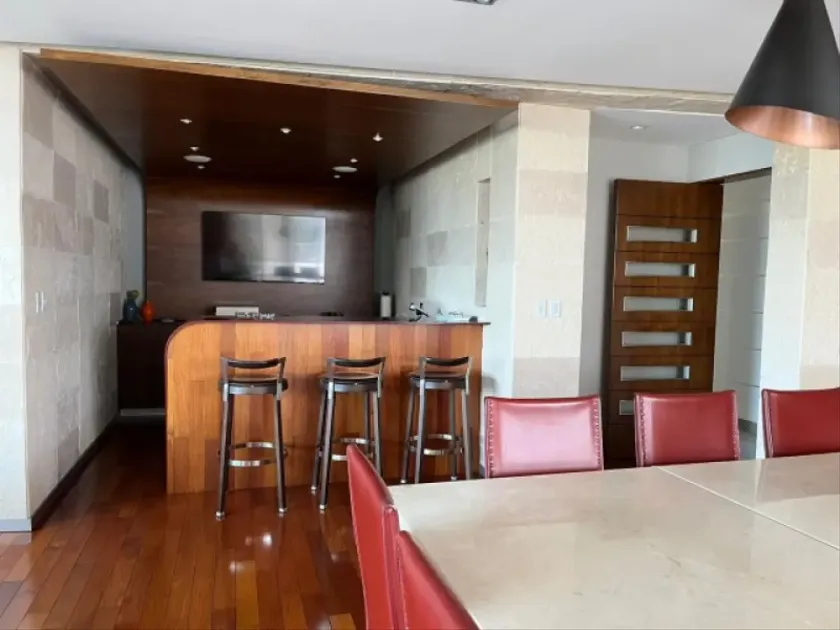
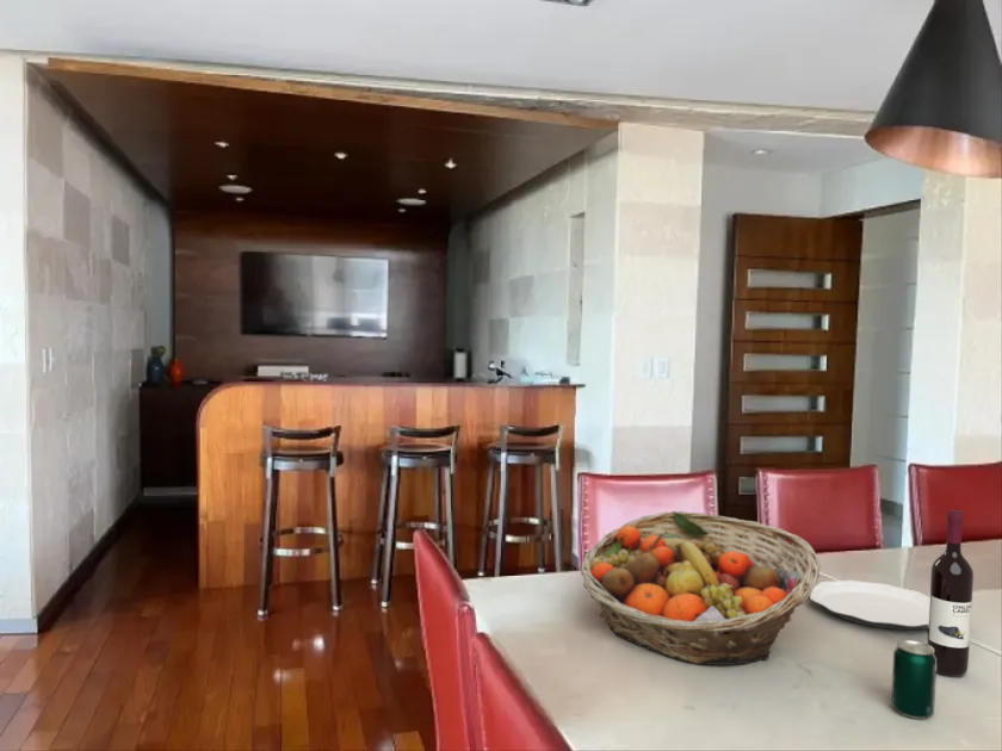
+ fruit basket [579,510,822,666]
+ beverage can [890,639,938,720]
+ wine bottle [926,509,975,678]
+ plate [809,579,930,632]
